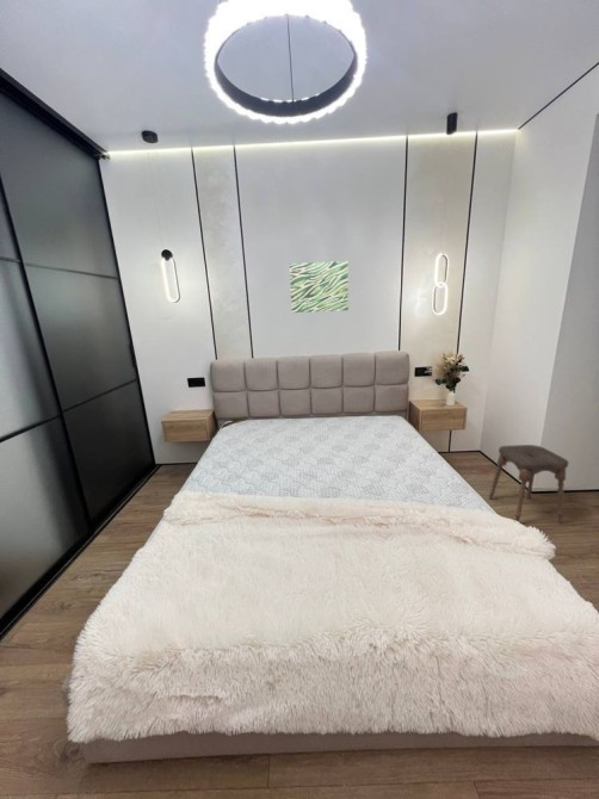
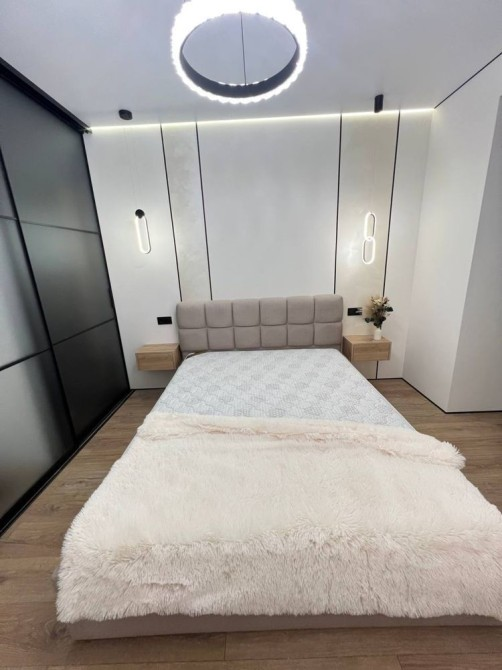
- stool [488,444,569,525]
- wall art [289,260,350,314]
